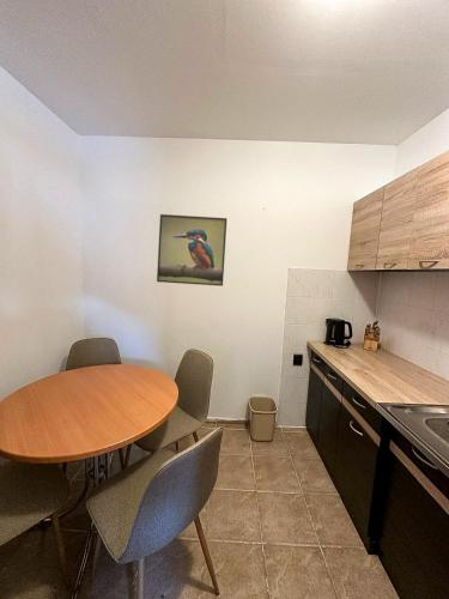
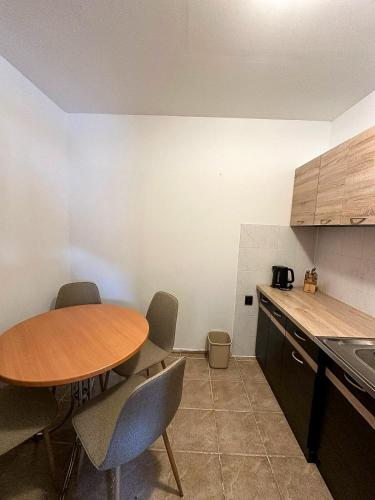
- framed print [156,213,229,288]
